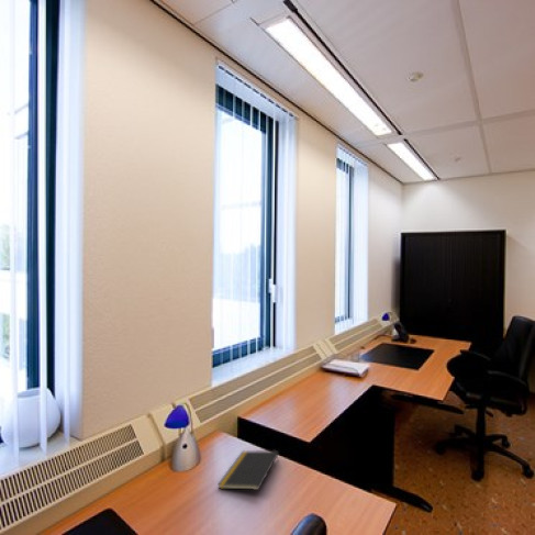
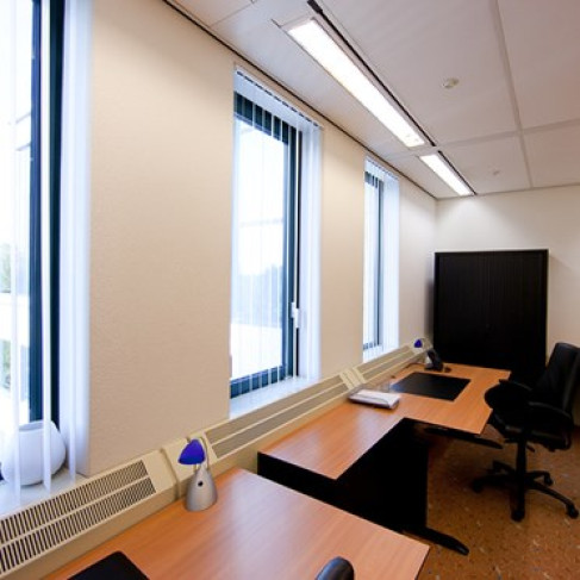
- notepad [216,449,280,491]
